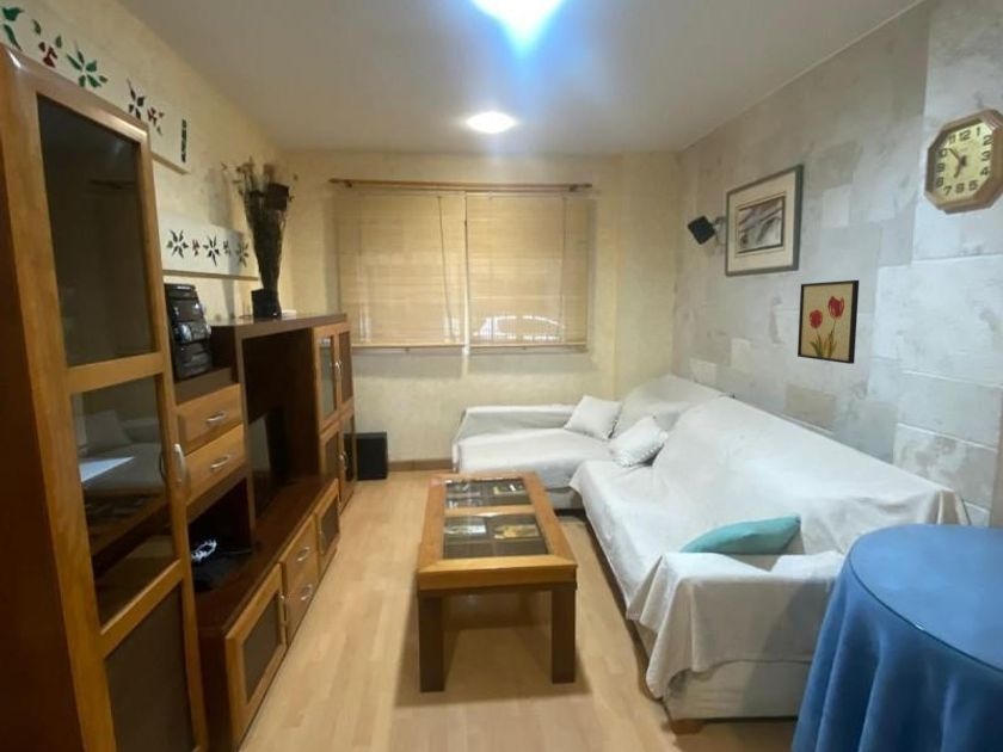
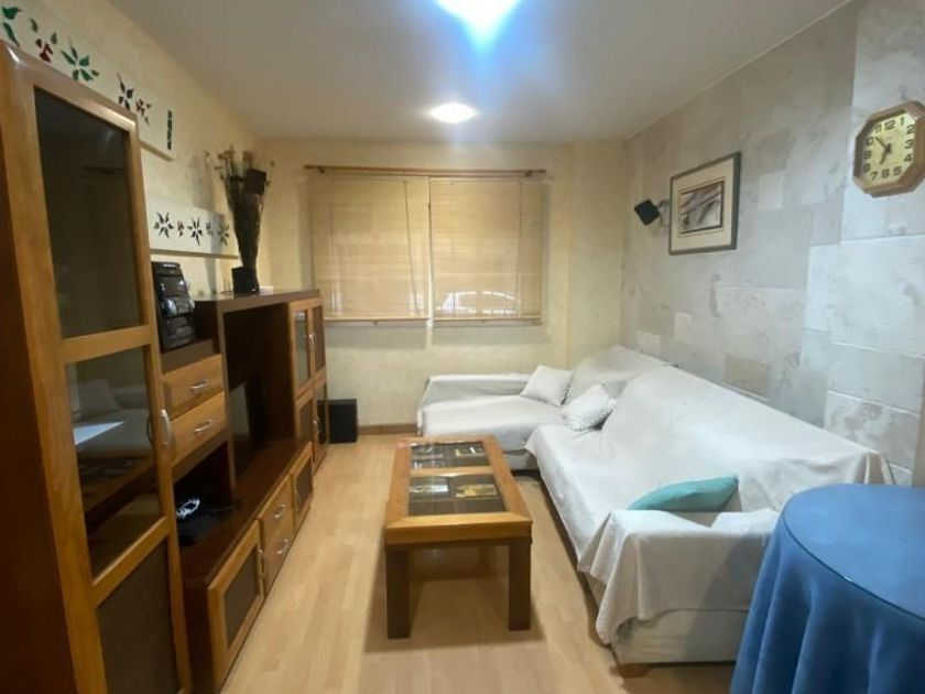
- wall art [796,279,860,365]
